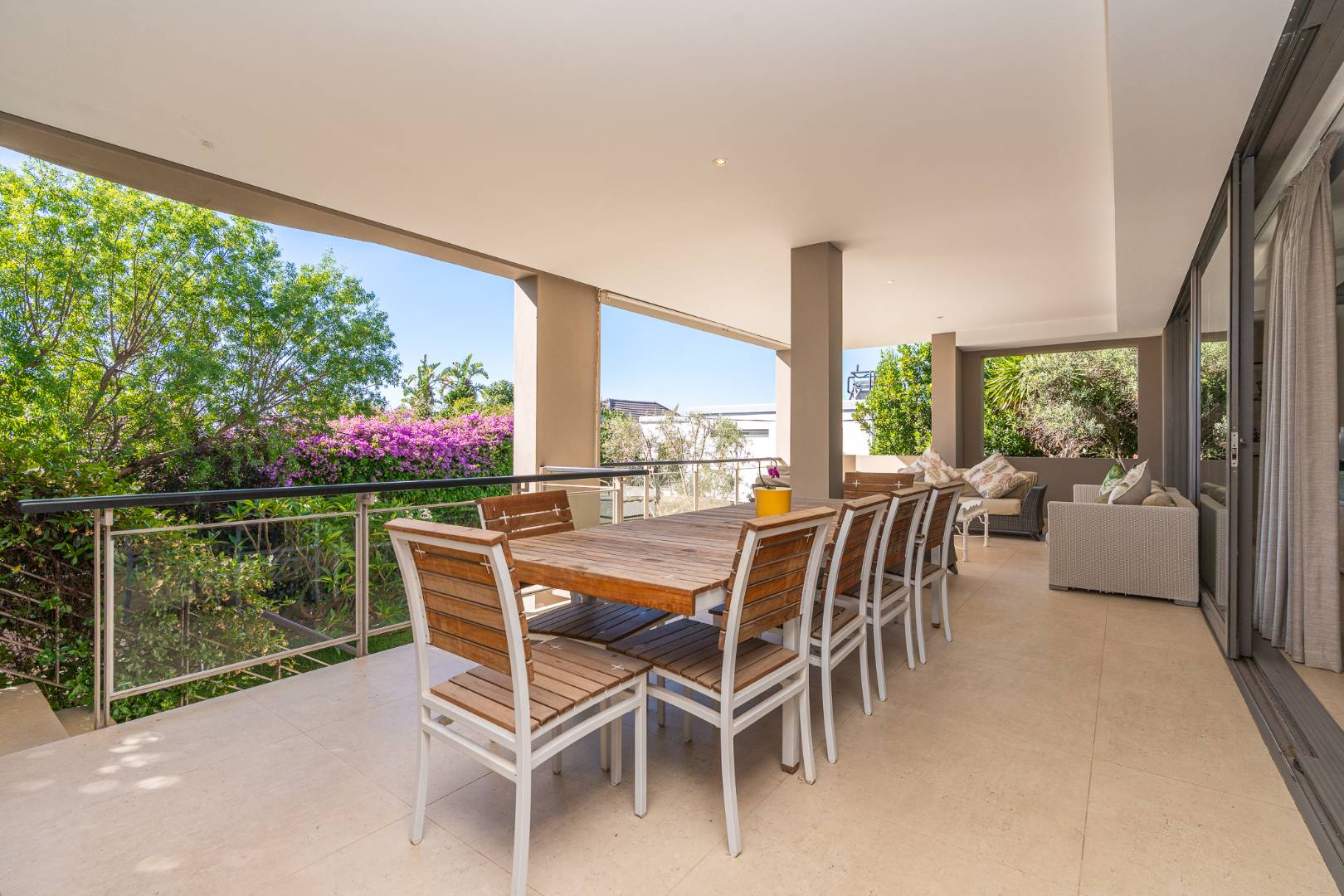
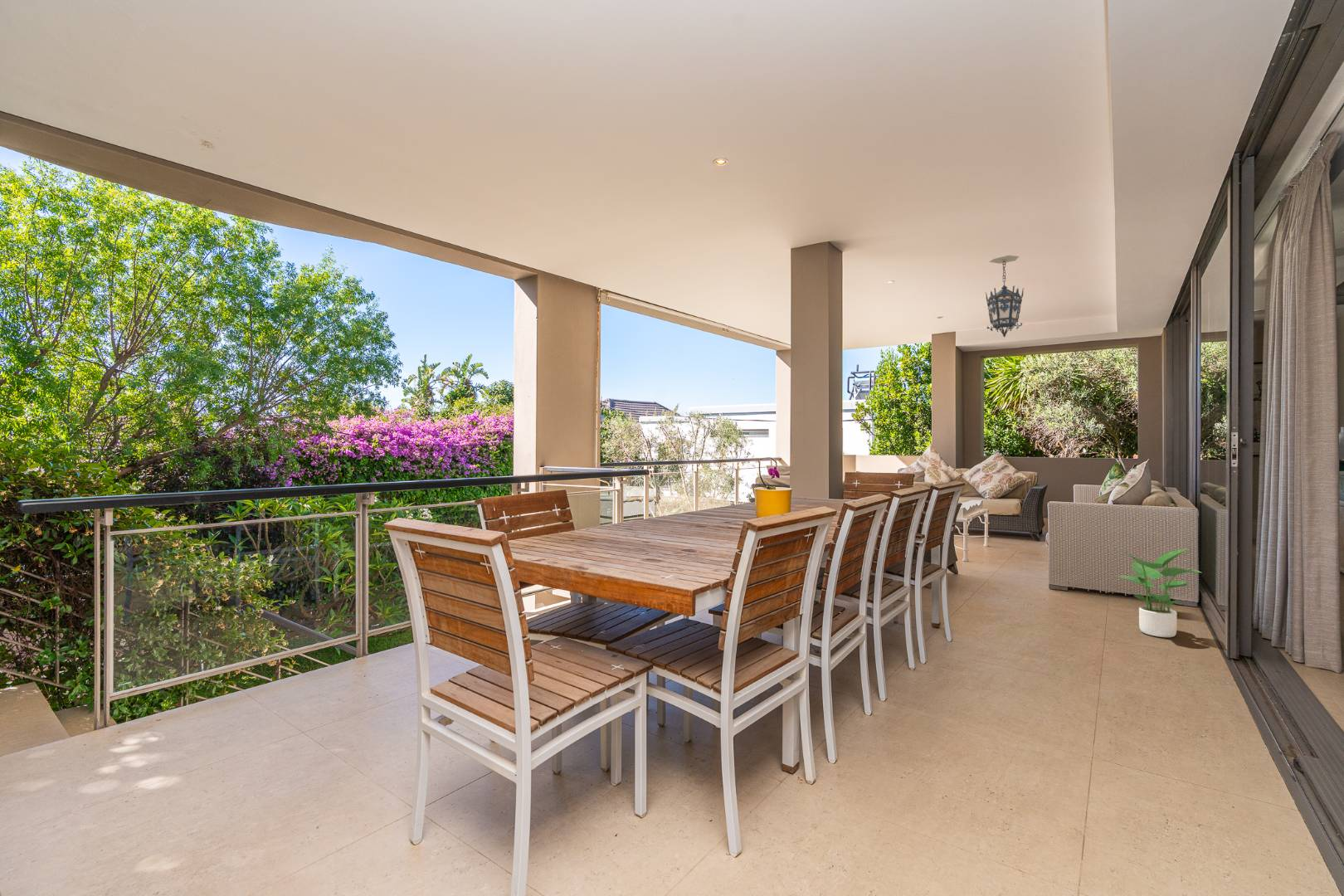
+ potted plant [1116,548,1201,638]
+ hanging lantern [985,255,1025,338]
